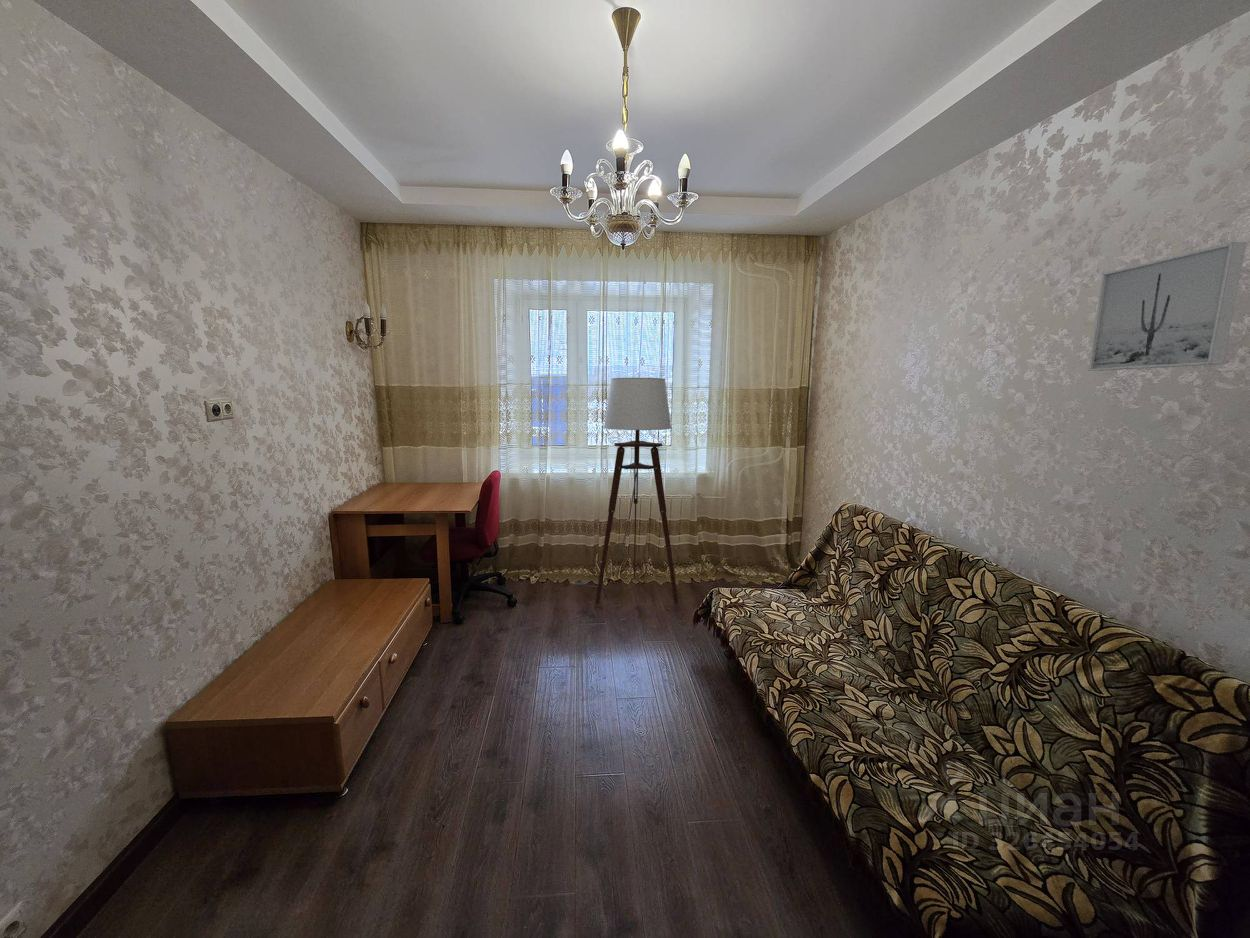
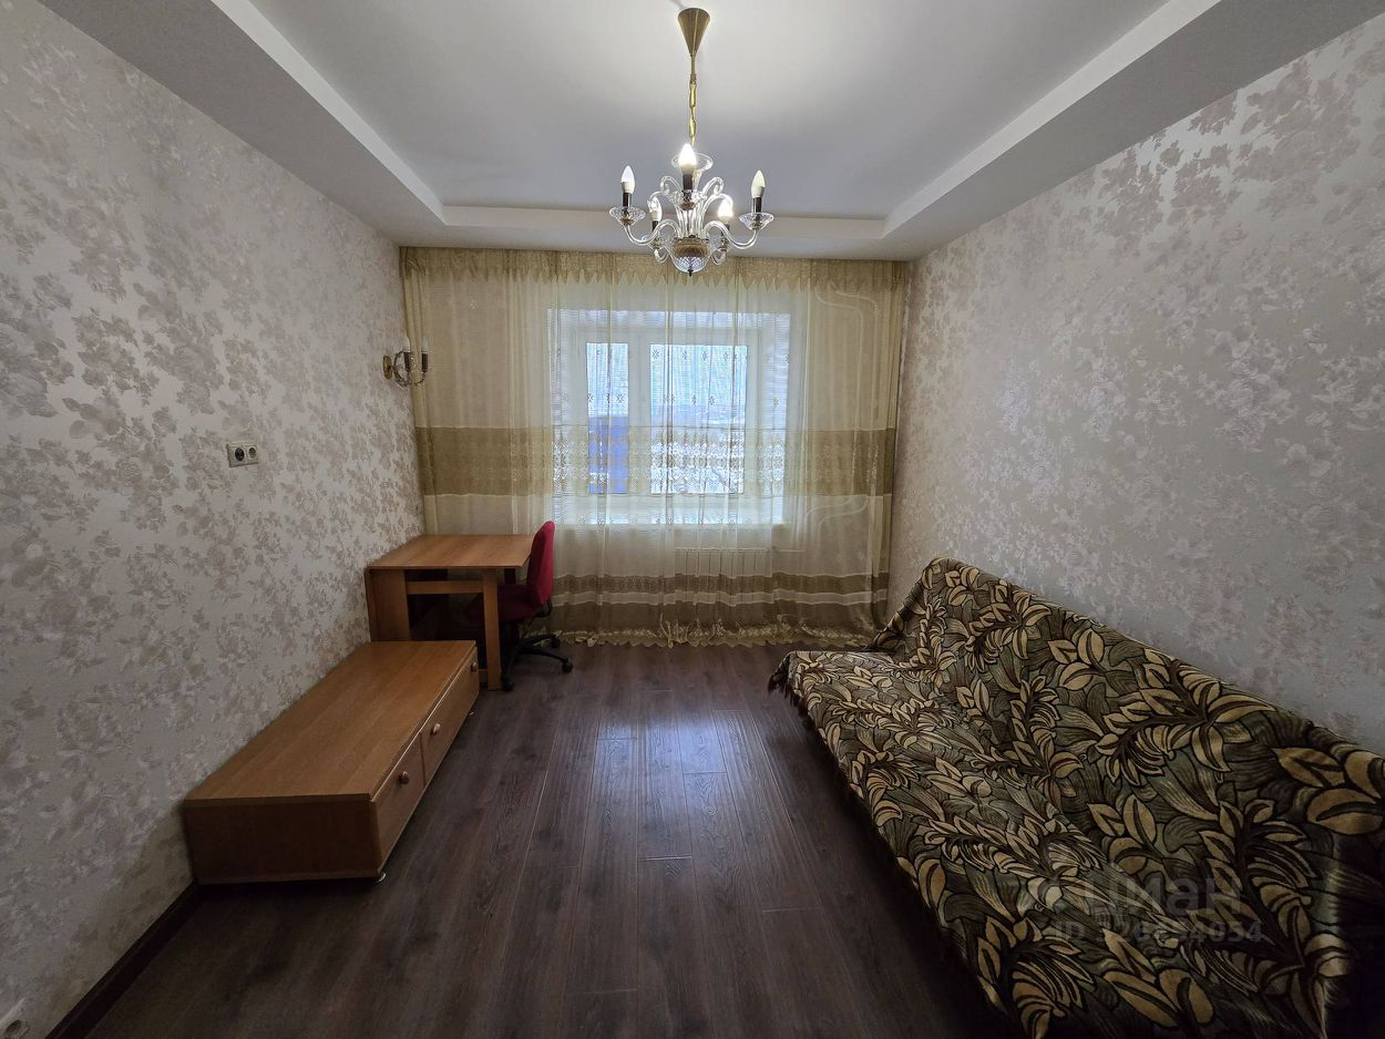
- floor lamp [574,377,679,605]
- wall art [1088,241,1247,372]
